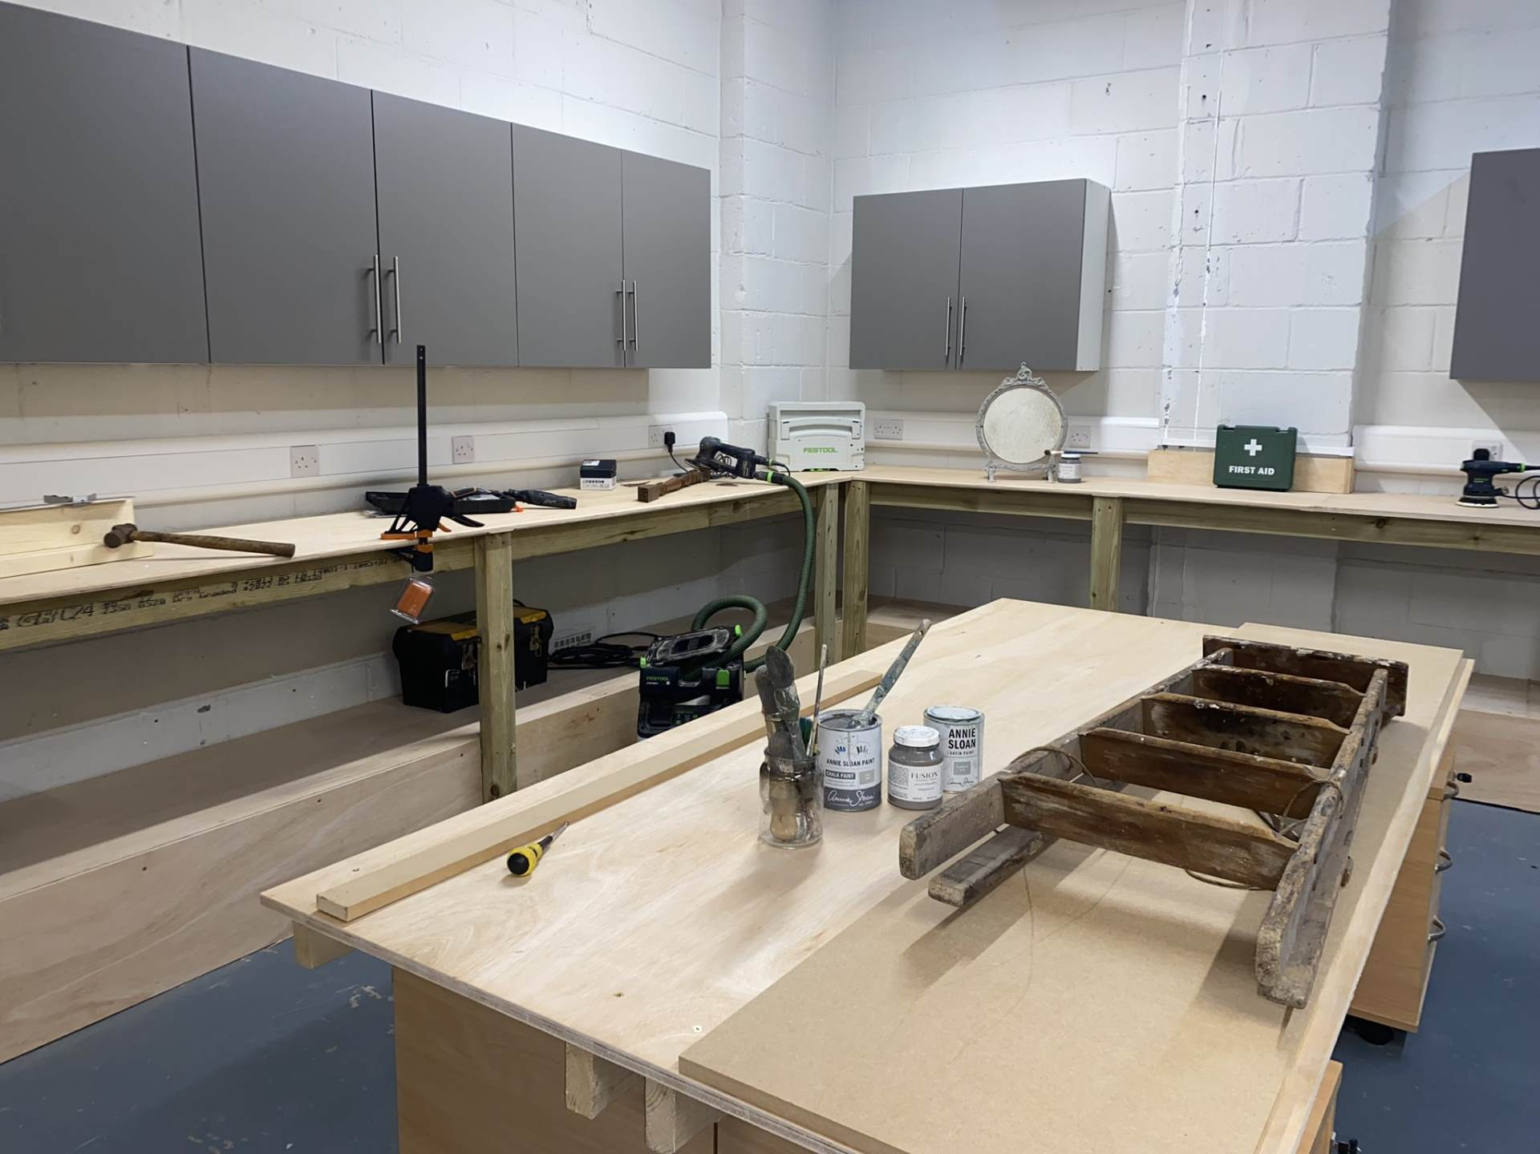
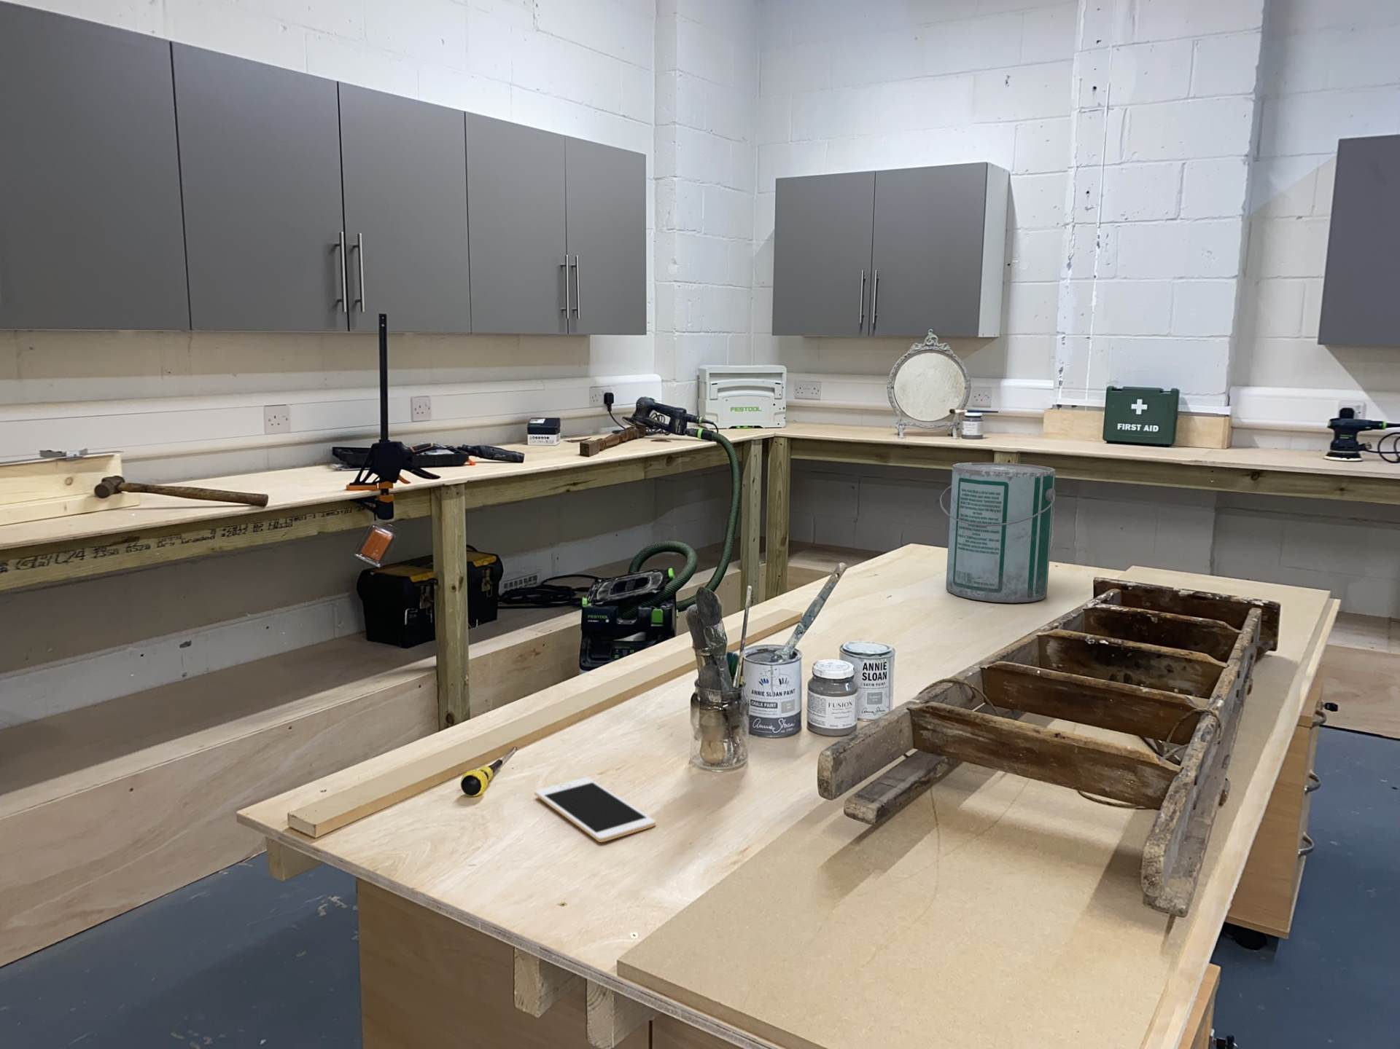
+ cell phone [534,777,656,843]
+ paint can [939,462,1056,603]
